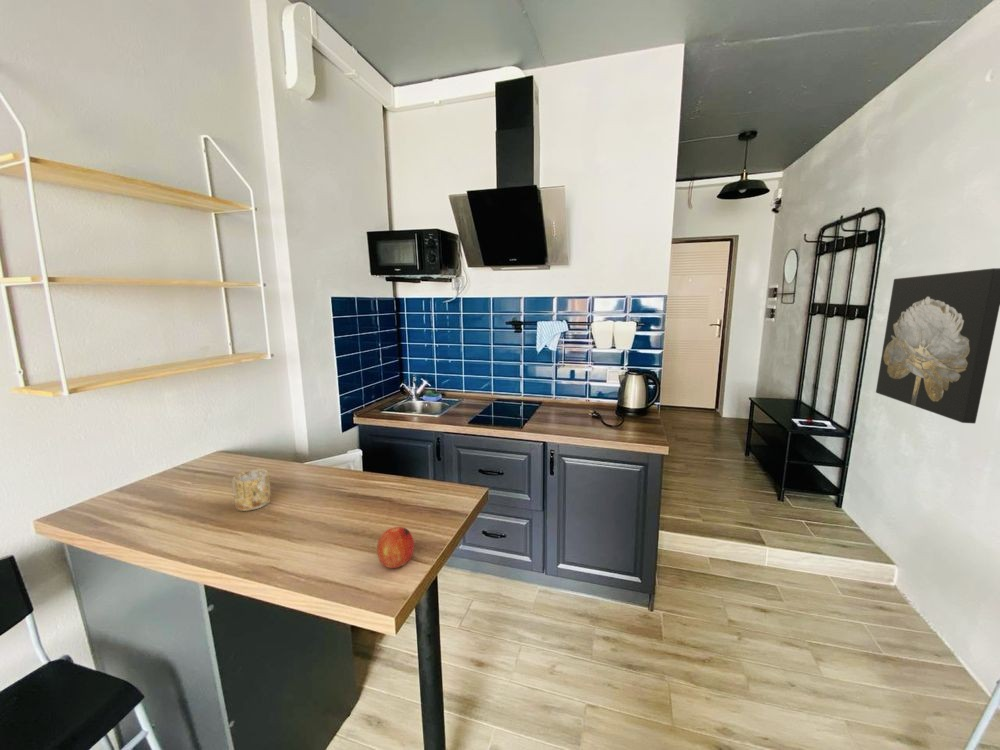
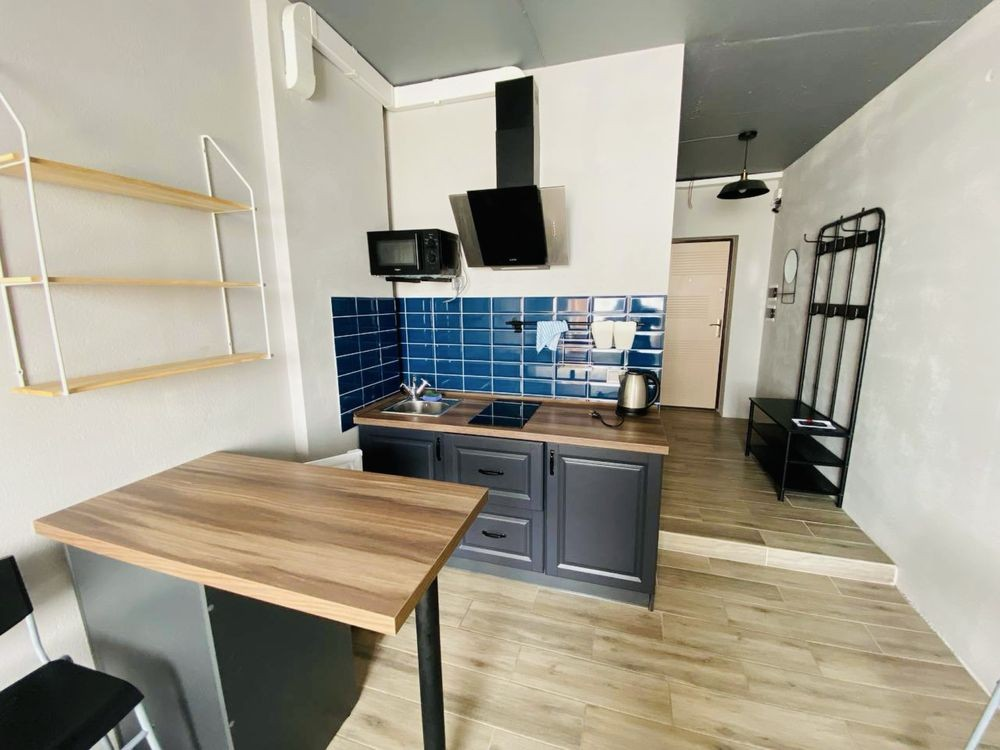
- wall art [875,267,1000,425]
- fruit [376,526,415,569]
- mug [231,468,272,512]
